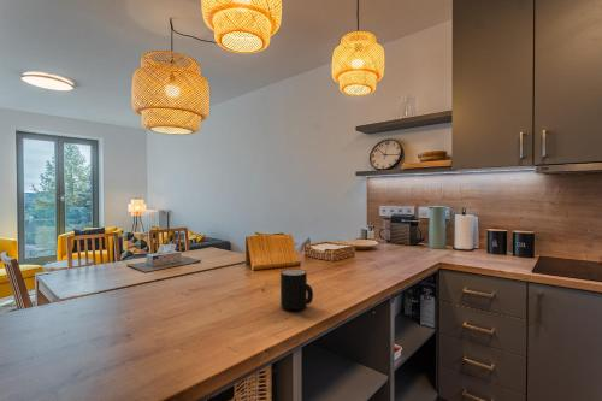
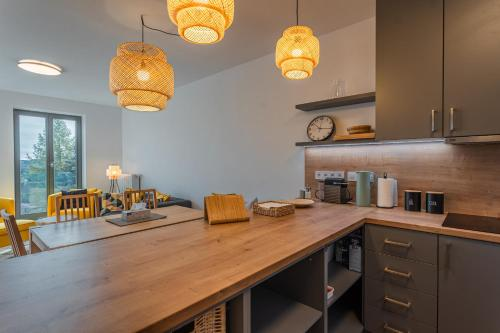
- mug [279,267,314,311]
